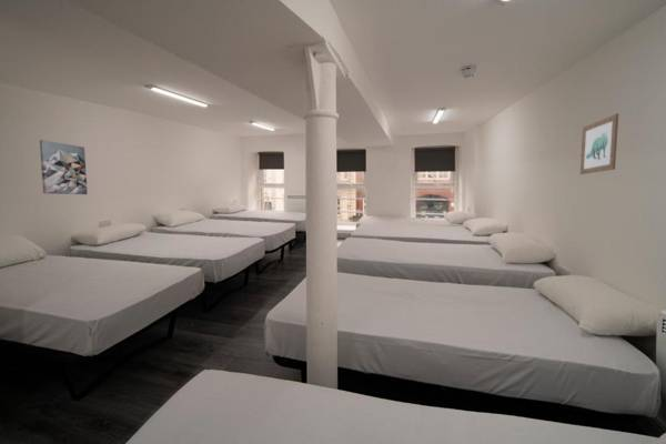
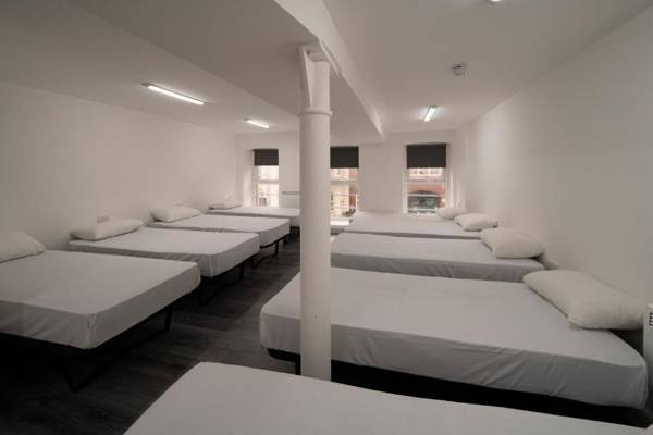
- wall art [39,139,89,195]
- wall art [579,112,619,175]
